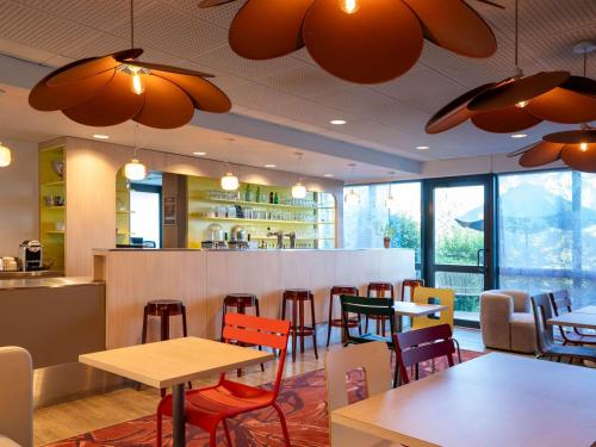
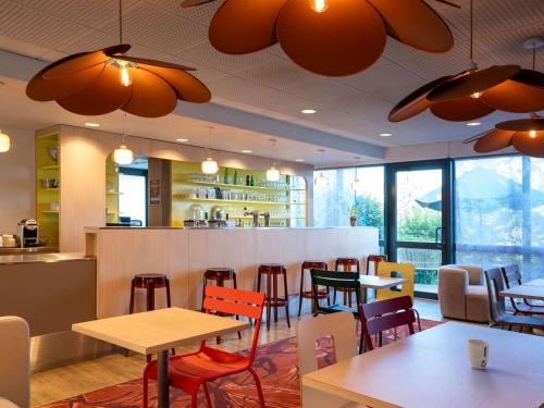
+ cup [466,338,491,370]
